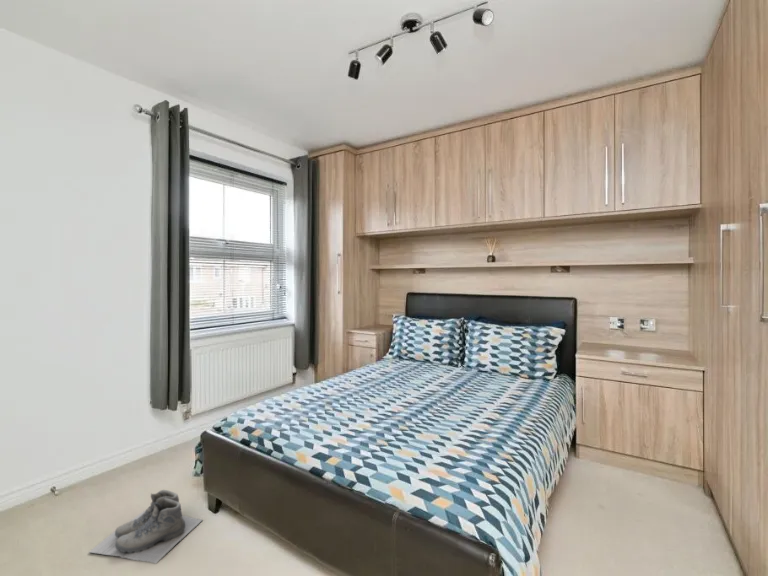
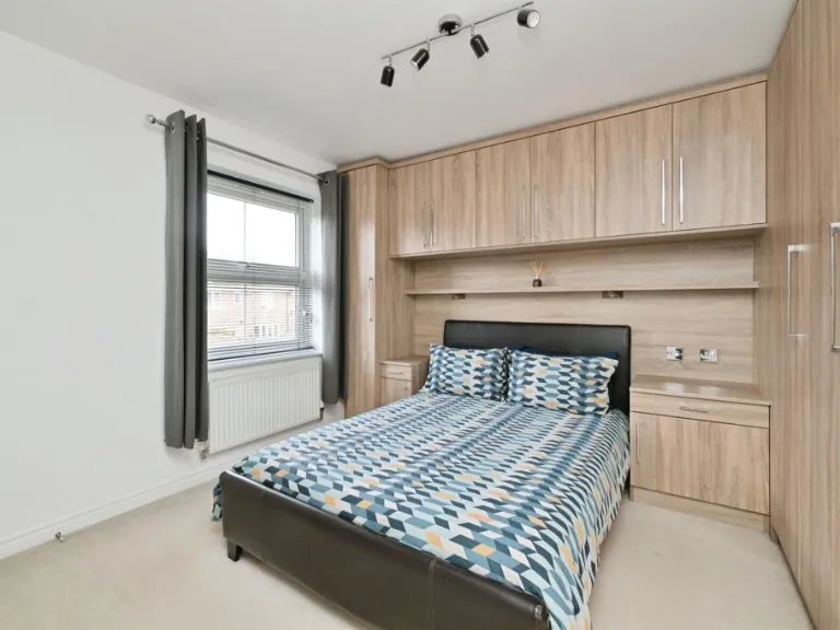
- boots [88,489,203,564]
